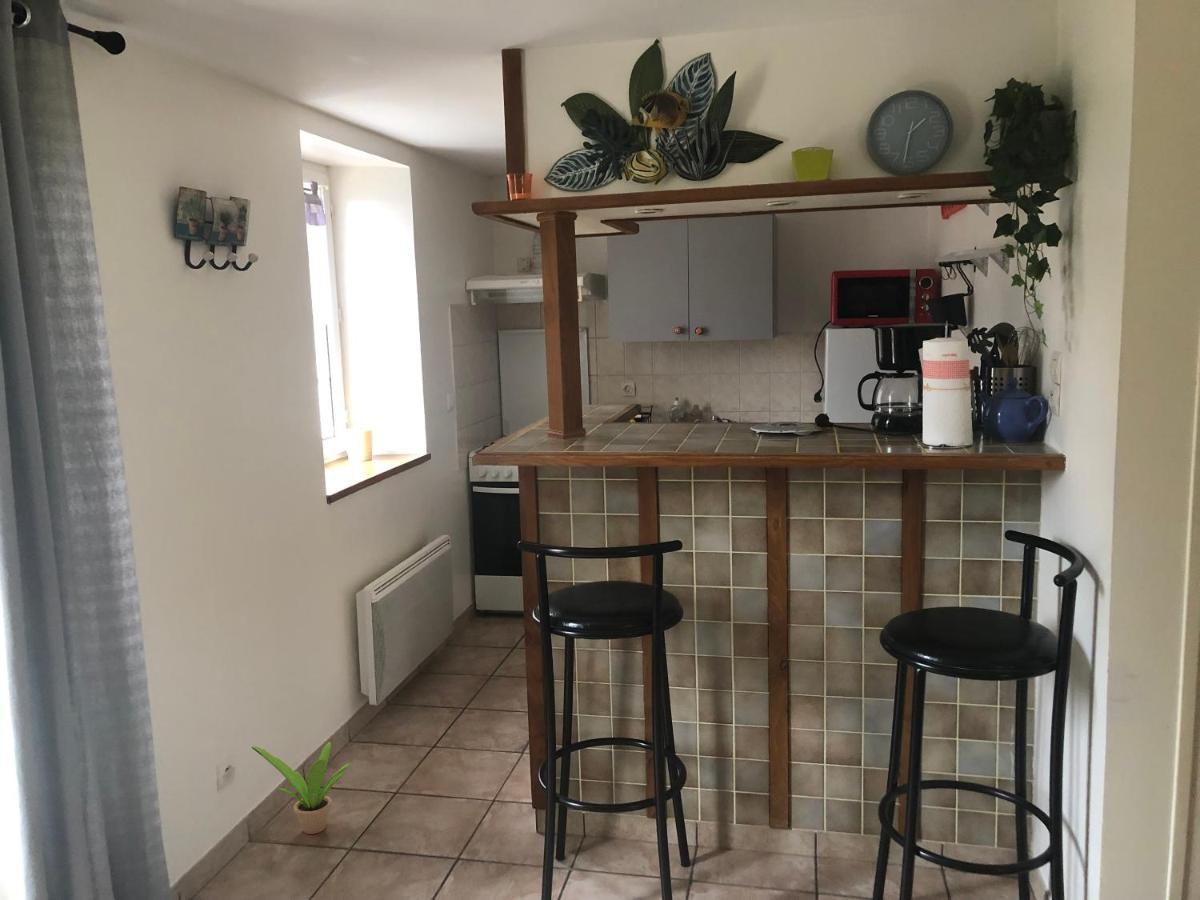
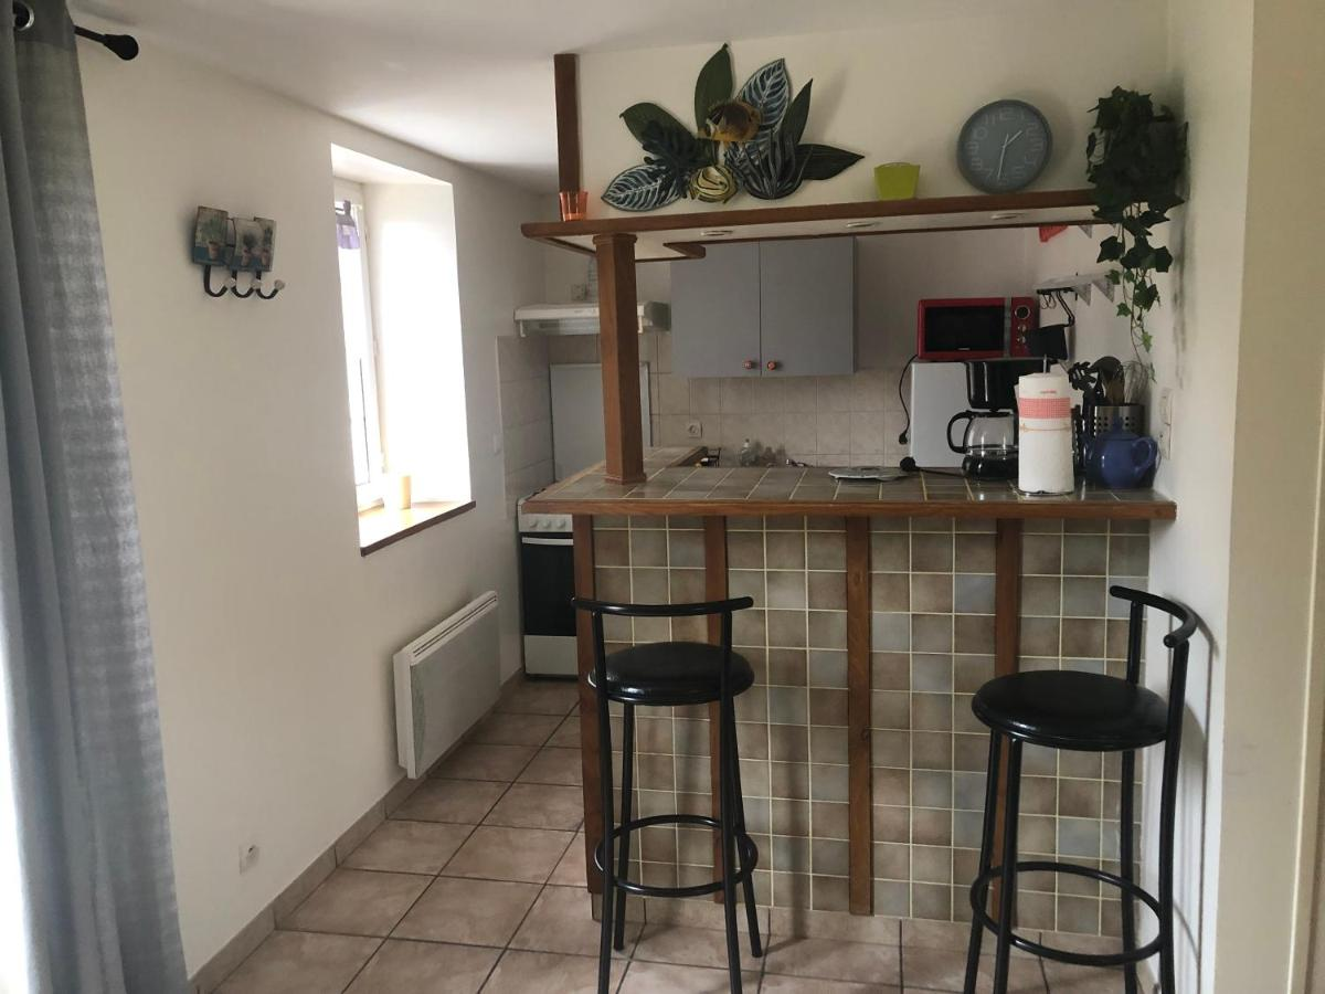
- potted plant [251,741,351,835]
